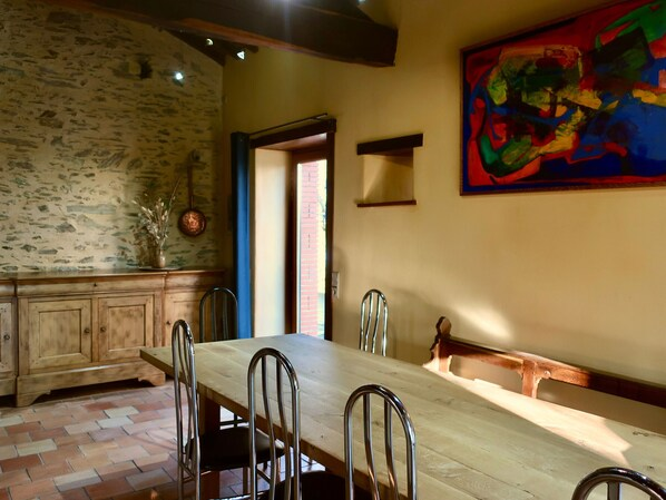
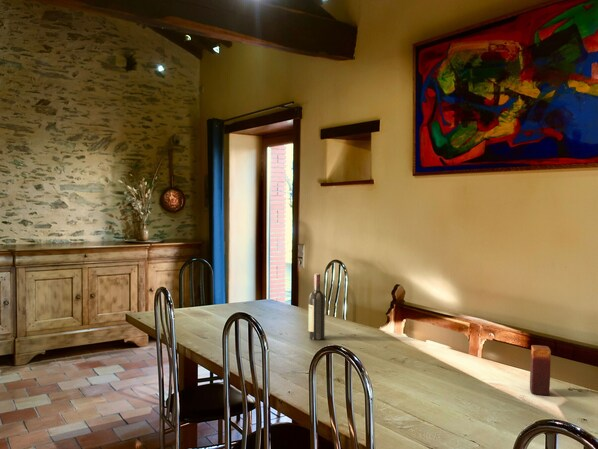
+ wine bottle [308,273,326,341]
+ candle [529,344,552,397]
